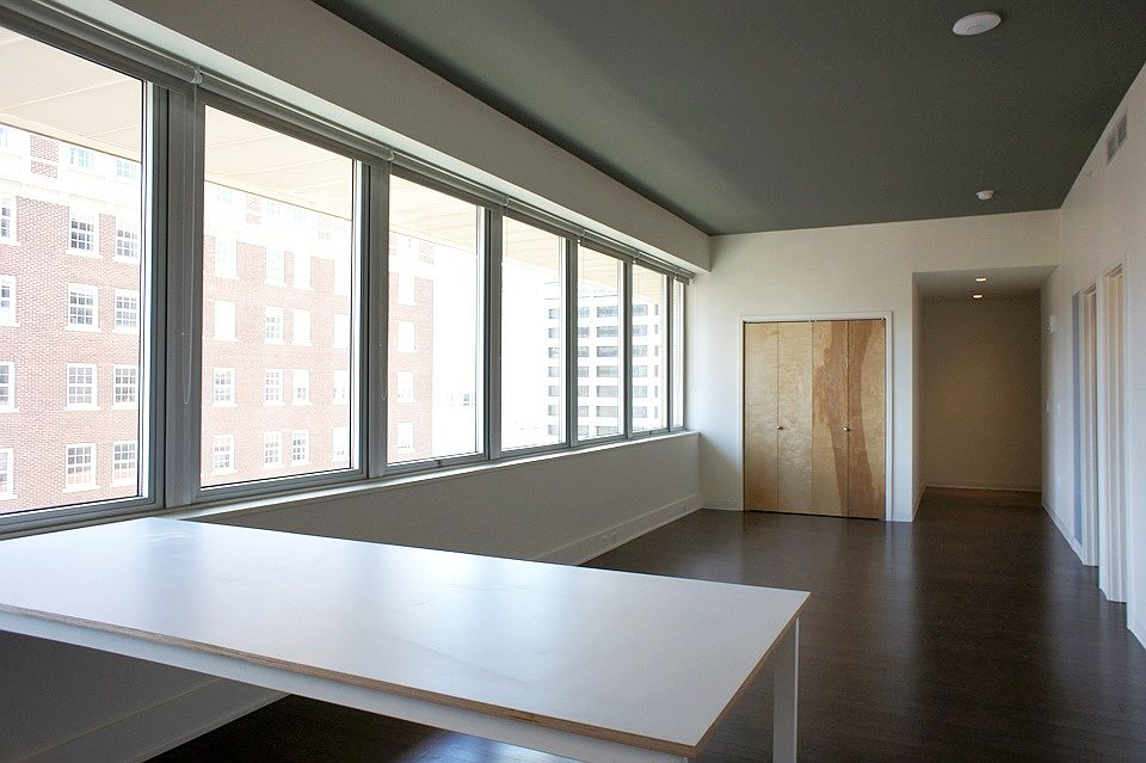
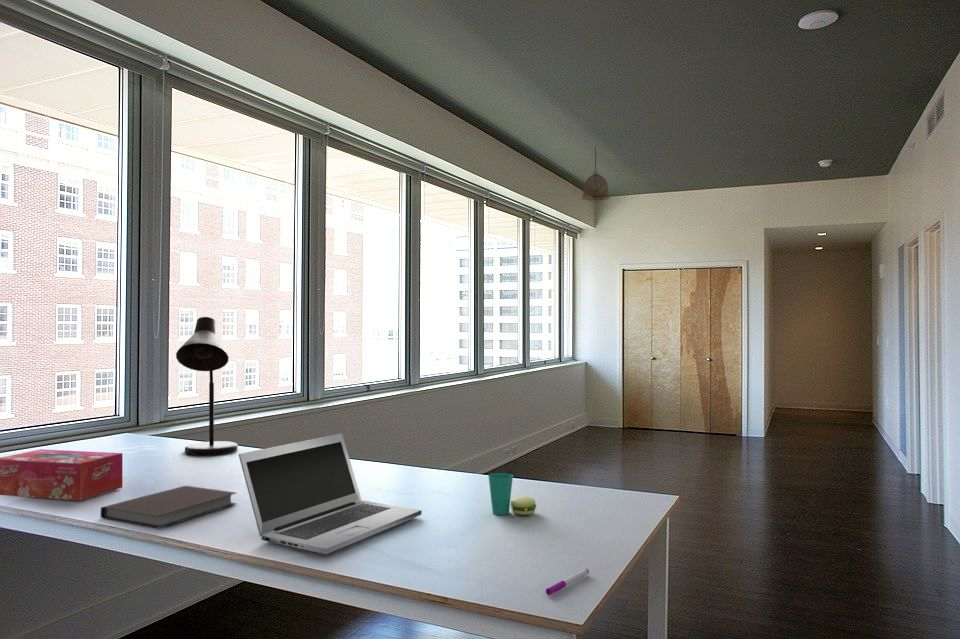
+ desk lamp [175,316,239,456]
+ notebook [100,485,238,530]
+ pen [545,568,590,596]
+ tissue box [0,448,124,502]
+ cup [487,472,537,516]
+ laptop [238,432,422,555]
+ pendant lamp [581,146,611,201]
